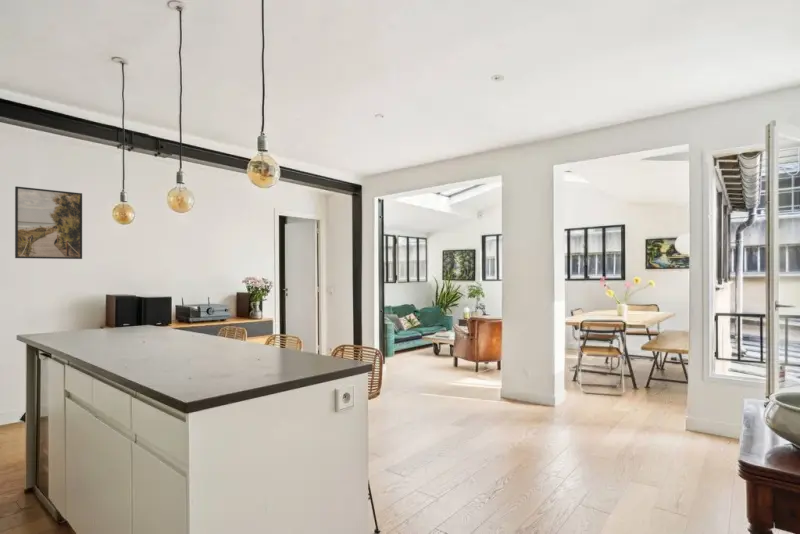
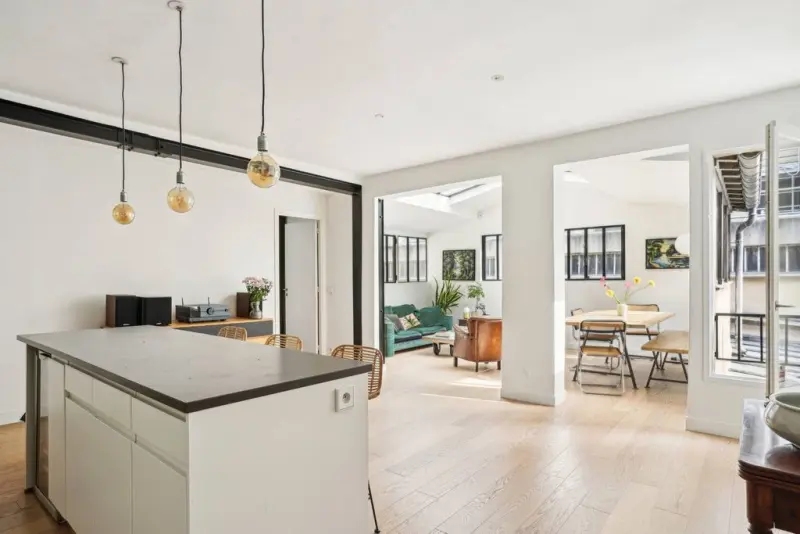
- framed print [14,185,83,260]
